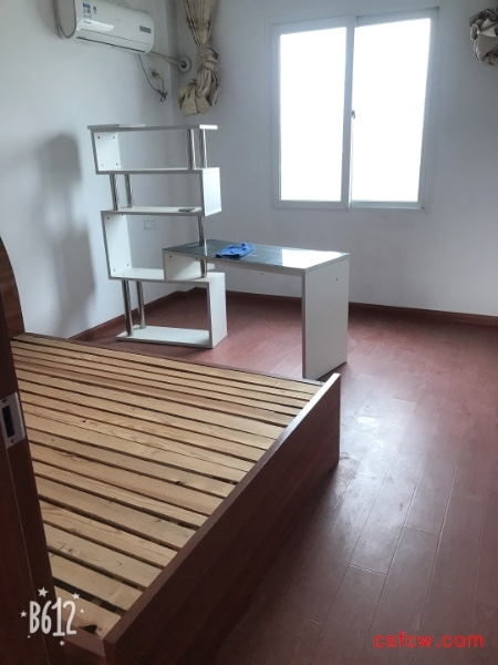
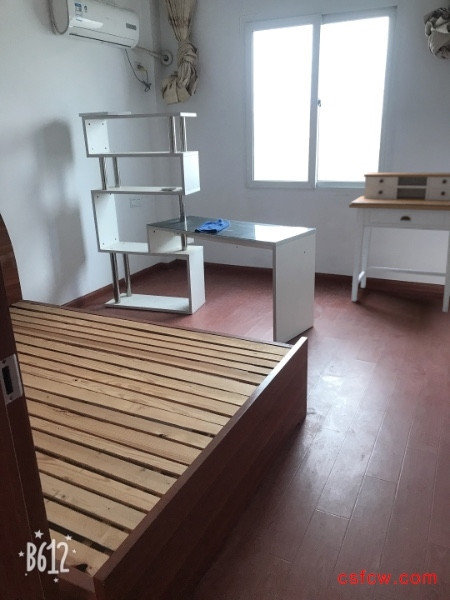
+ desk [348,172,450,313]
